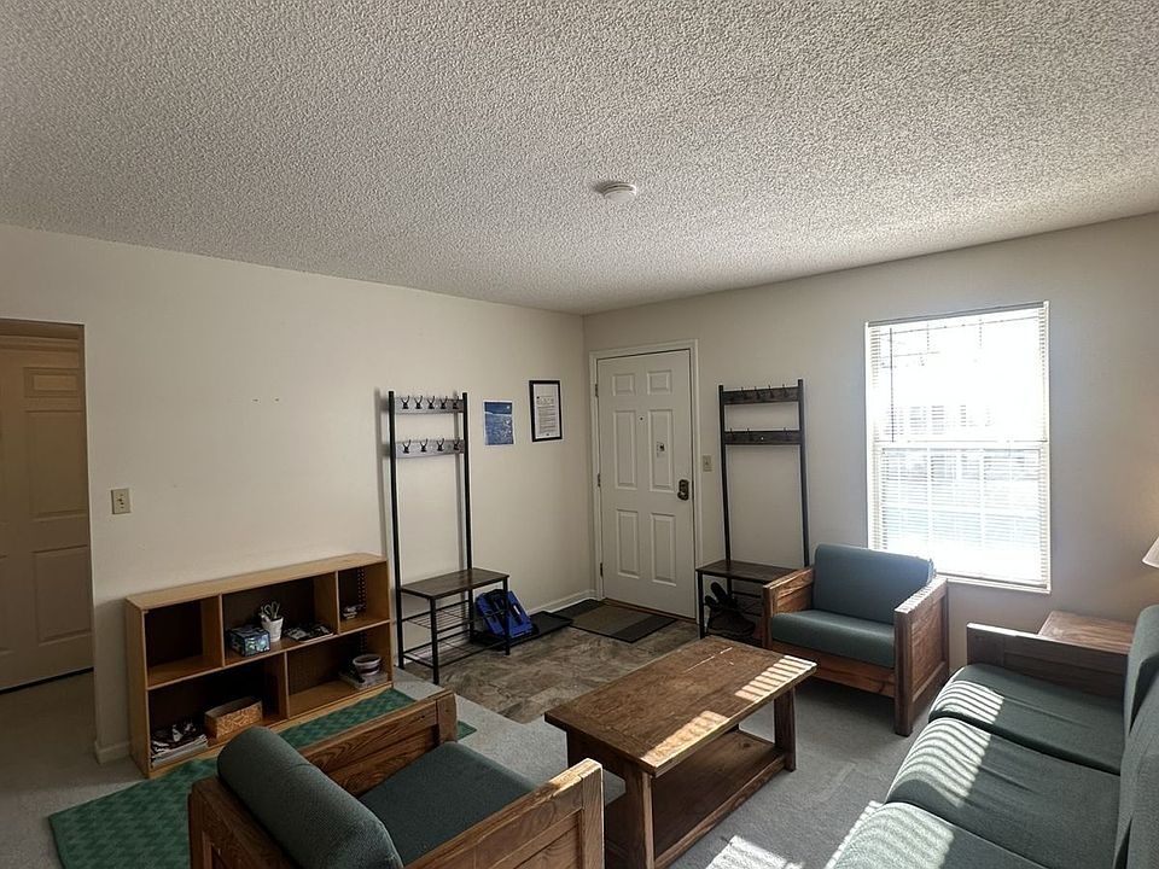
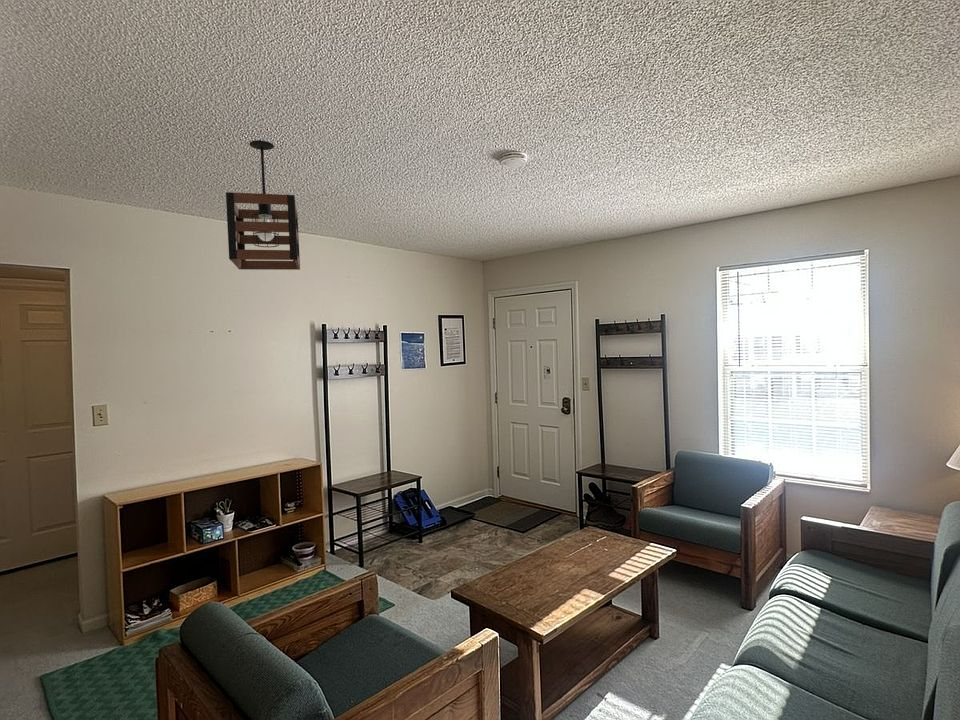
+ pendant light [225,139,301,271]
